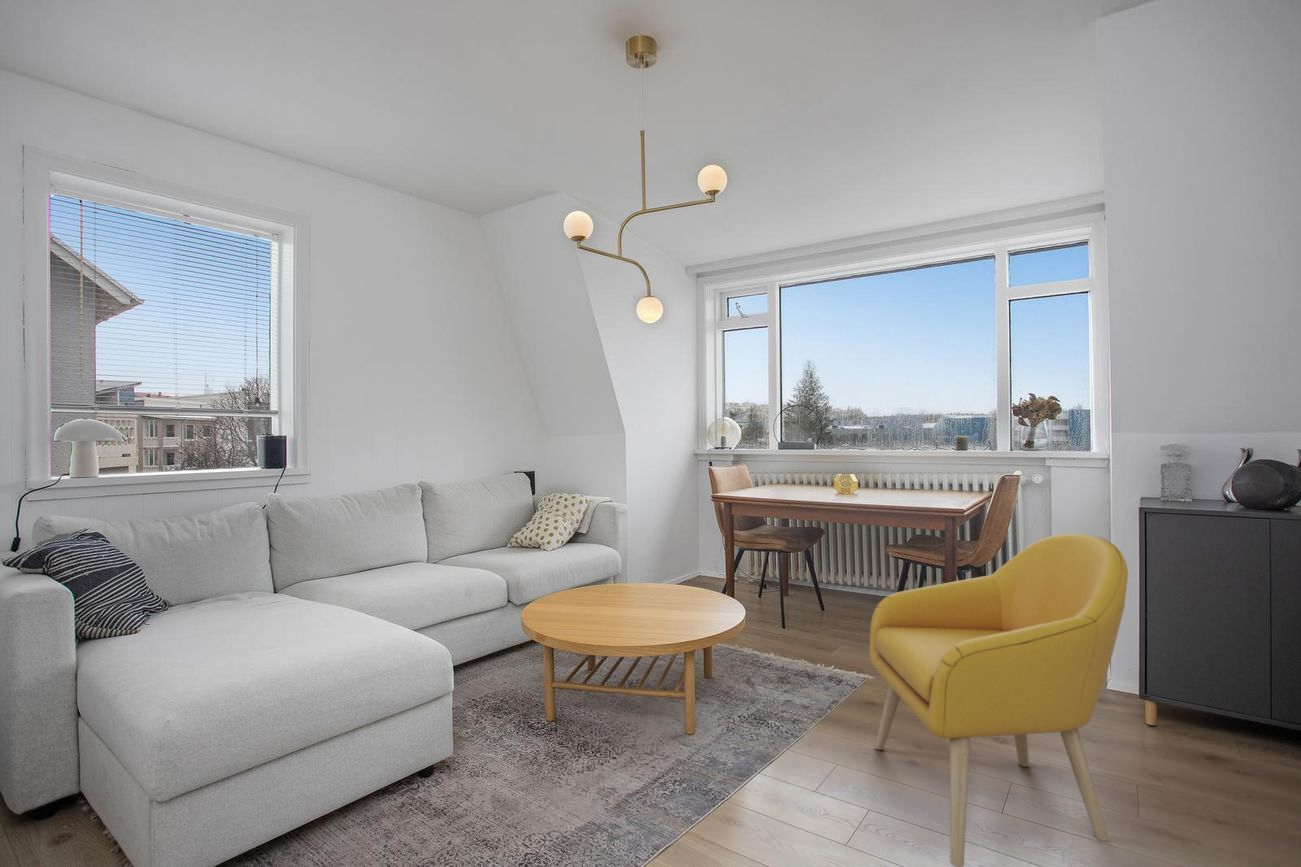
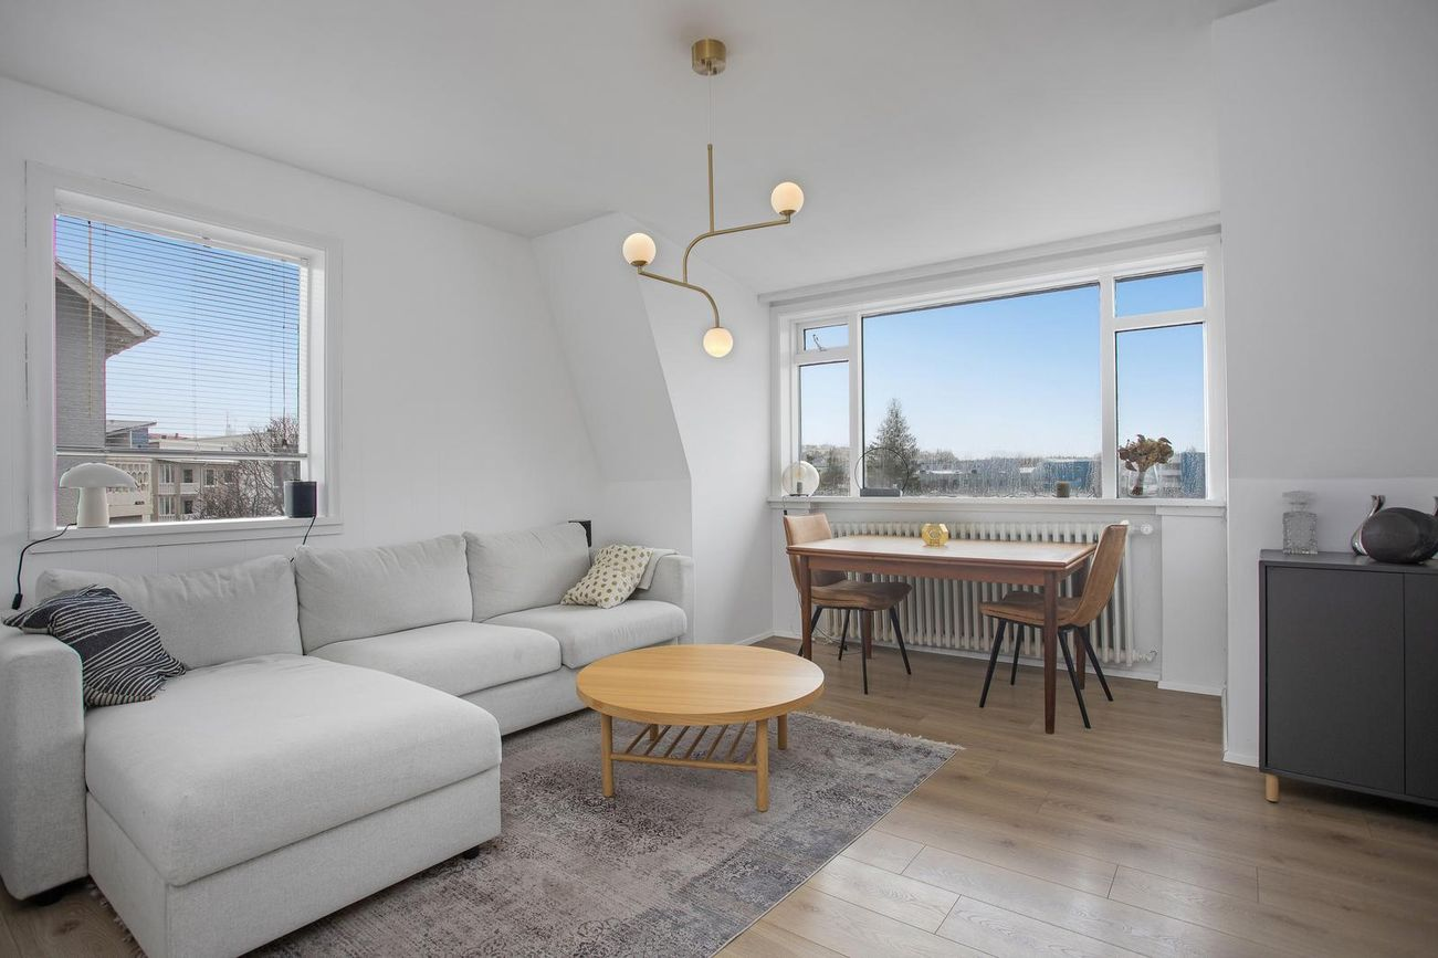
- armchair [869,533,1129,867]
